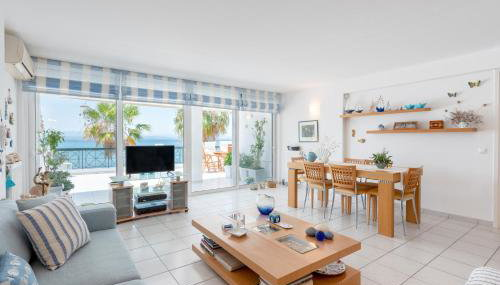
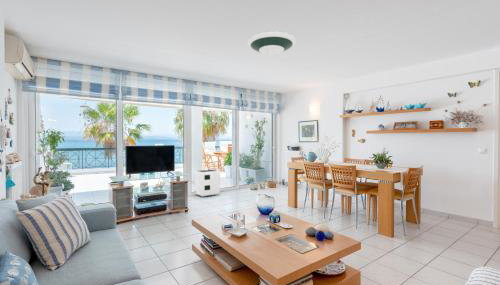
+ air purifier [193,169,221,197]
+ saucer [246,30,297,56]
